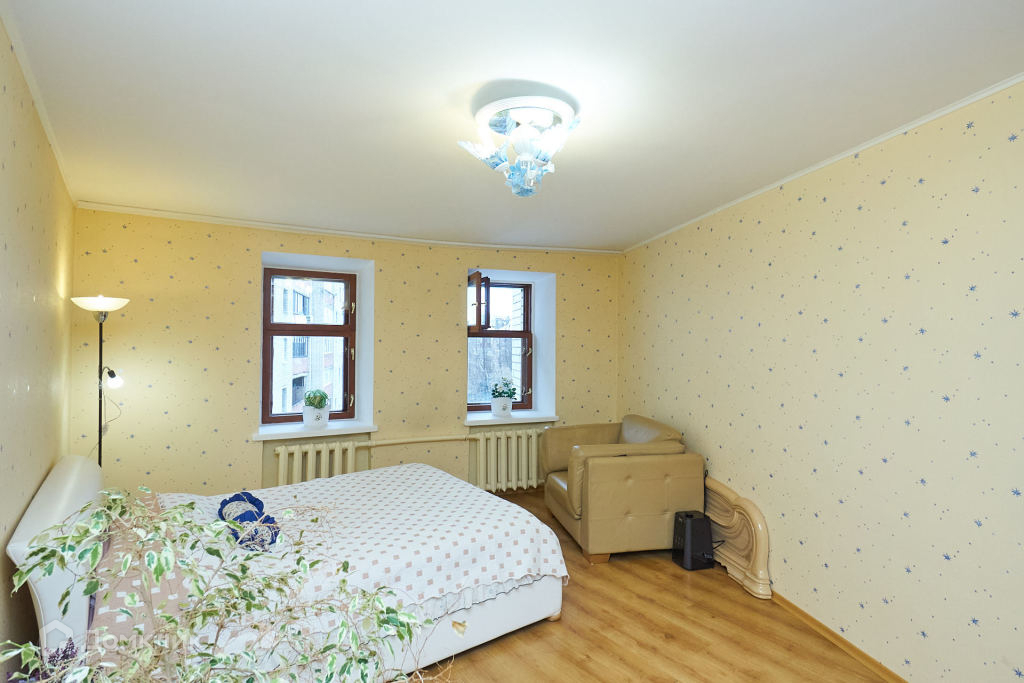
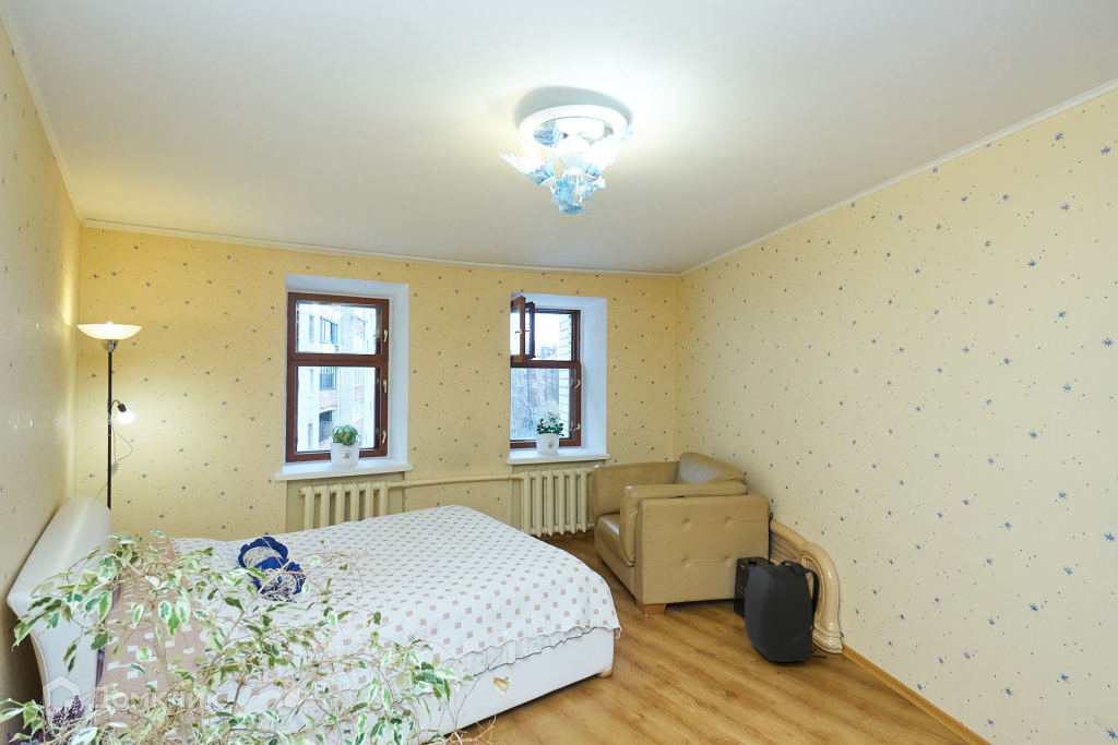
+ backpack [744,558,829,663]
